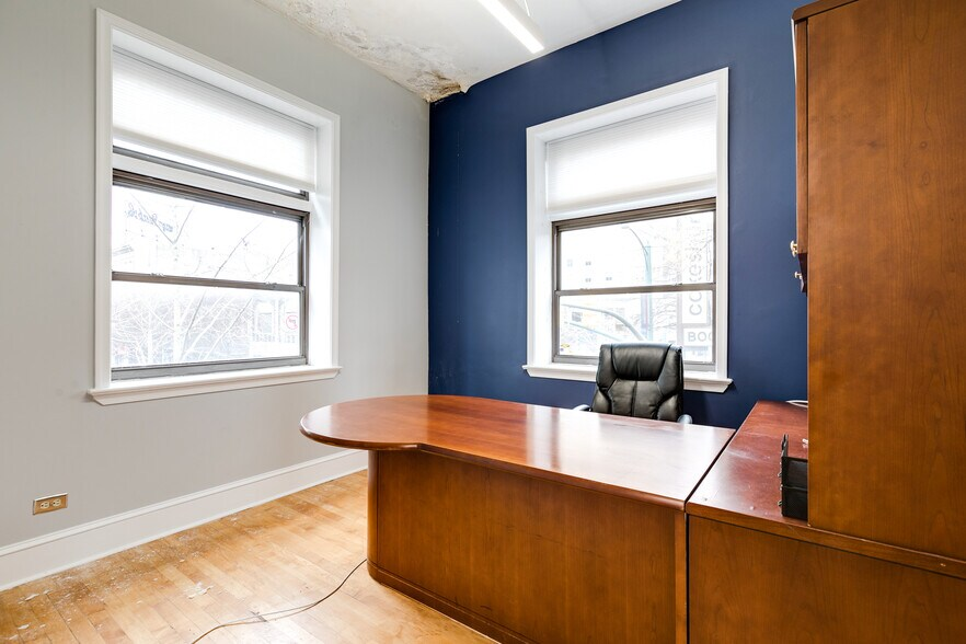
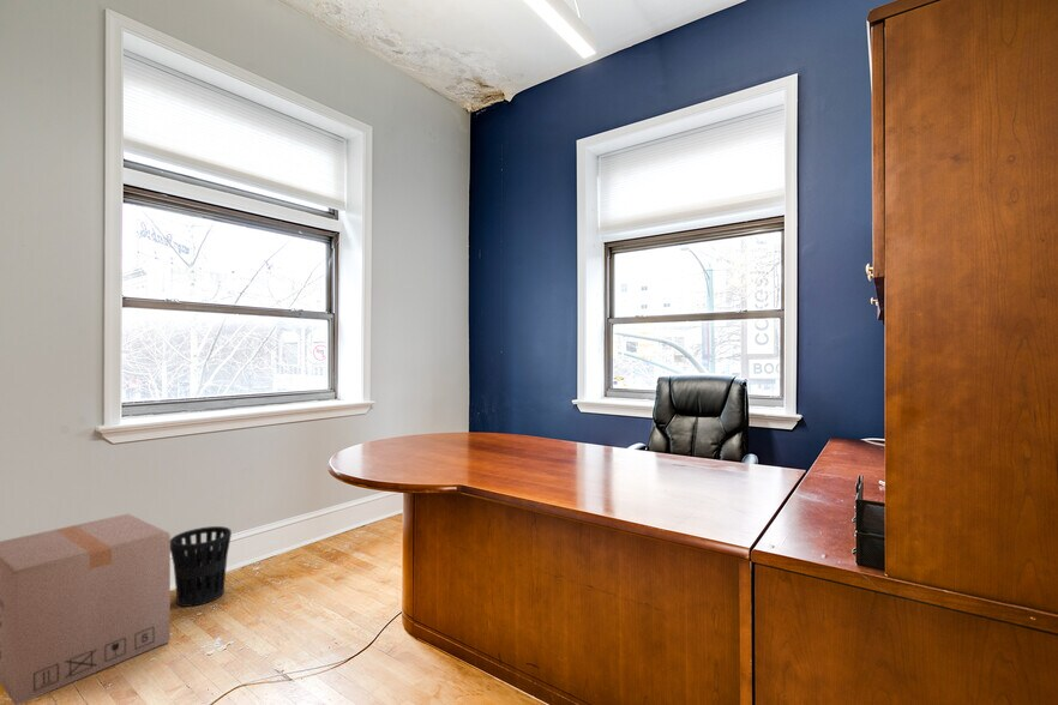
+ cardboard box [0,513,172,705]
+ wastebasket [170,525,233,608]
